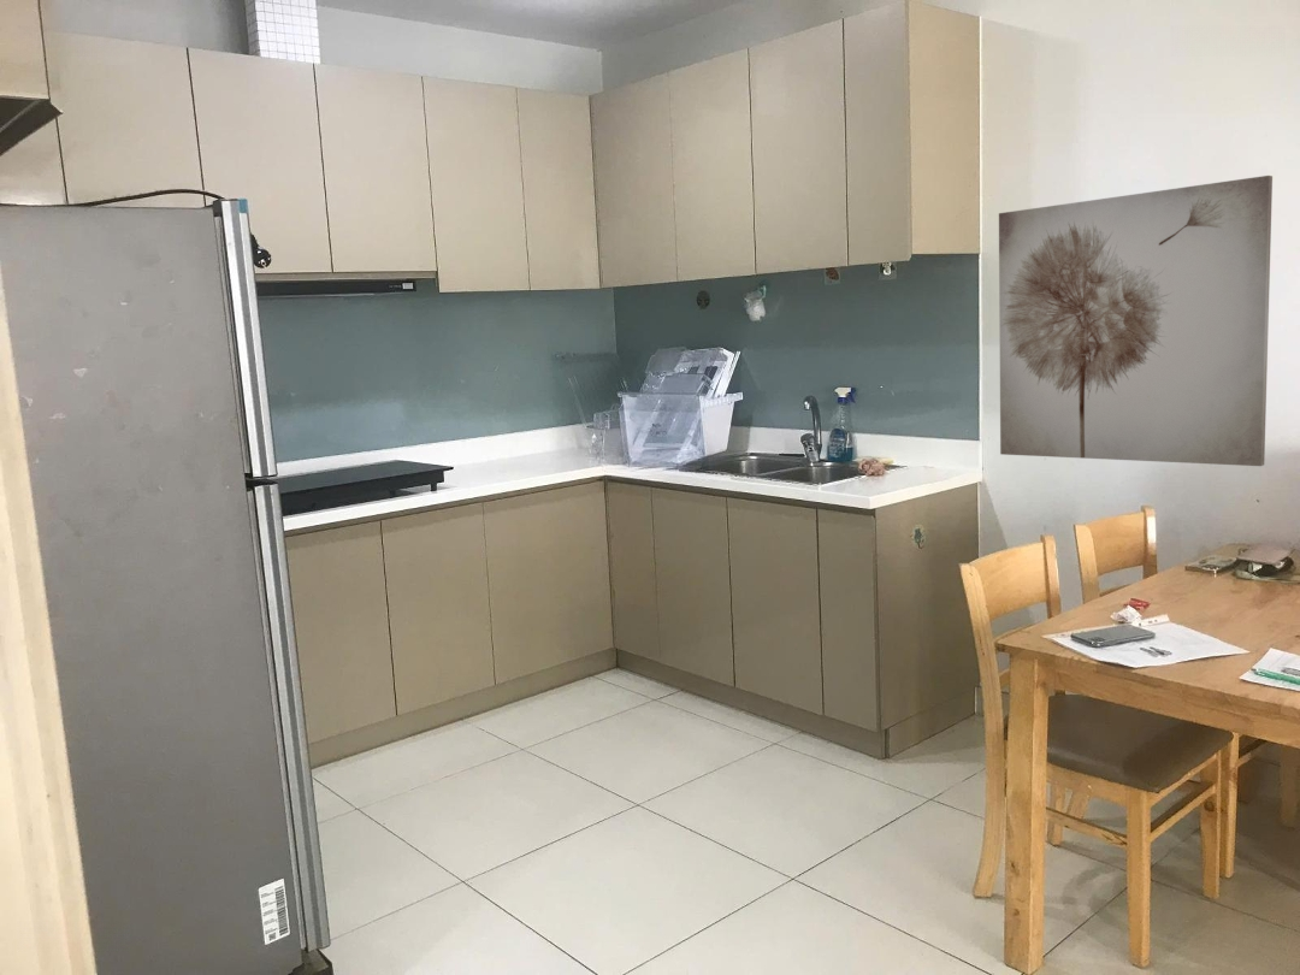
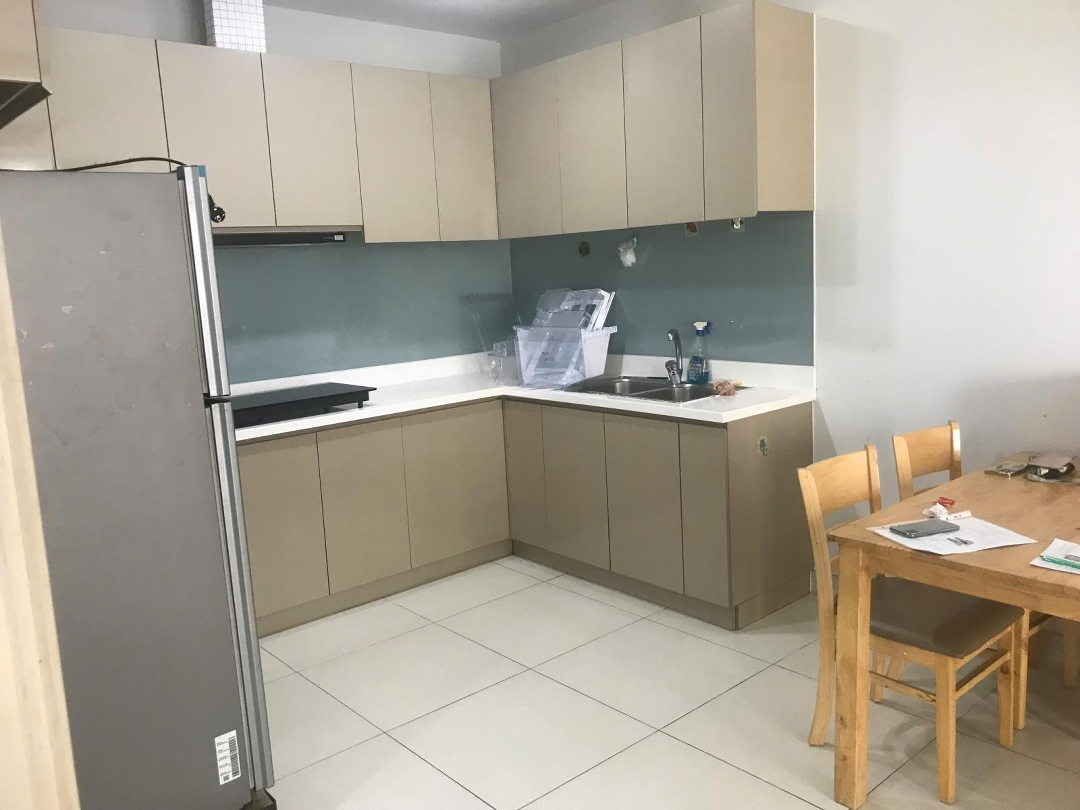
- wall art [998,175,1274,467]
